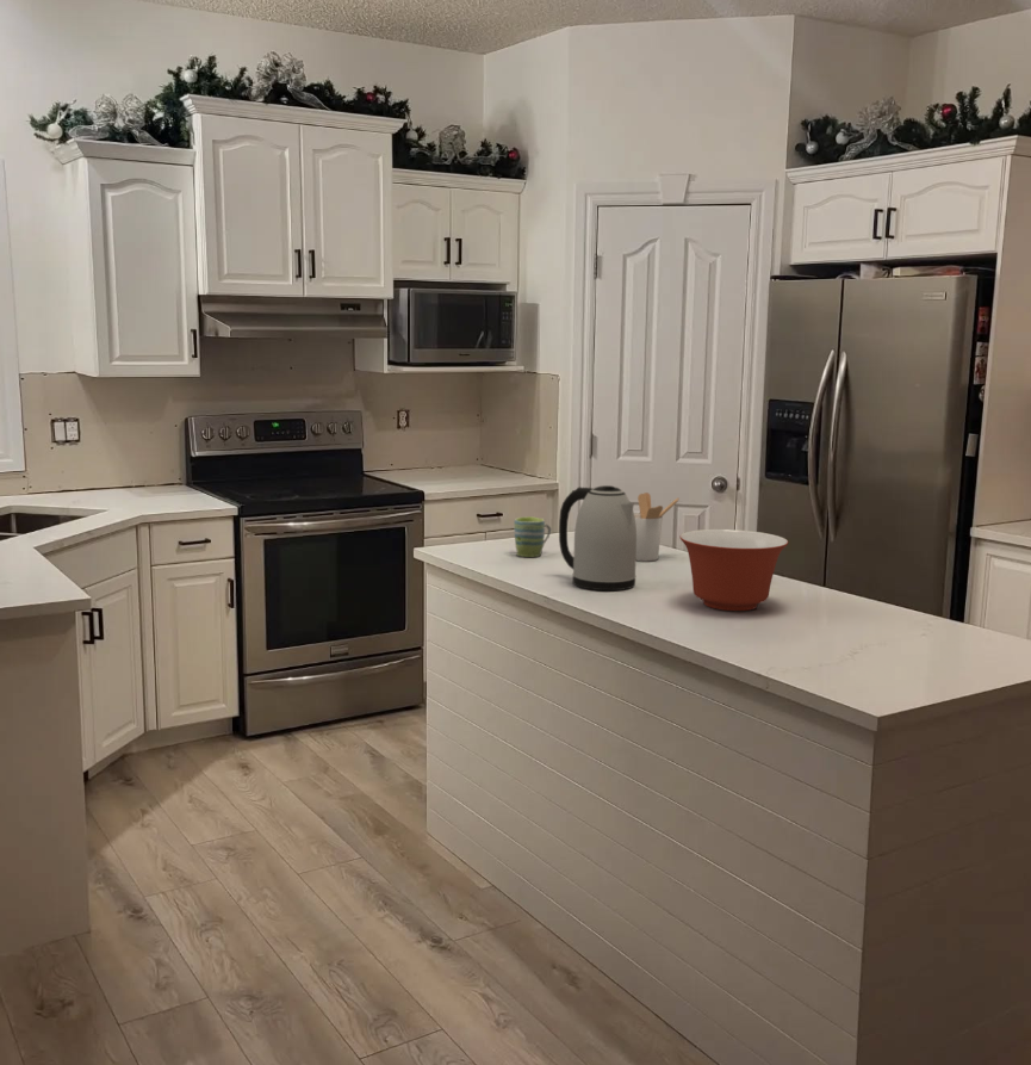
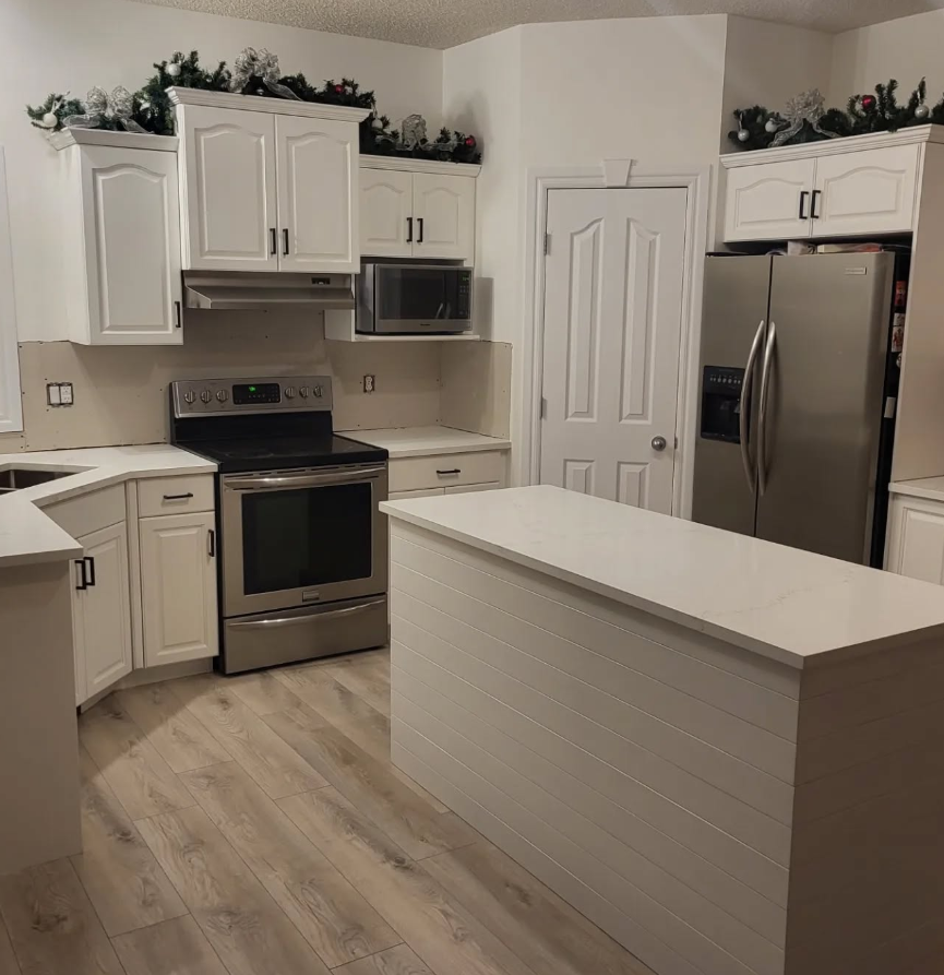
- mixing bowl [678,528,789,612]
- mug [513,515,552,558]
- kettle [558,484,638,592]
- utensil holder [634,491,681,562]
